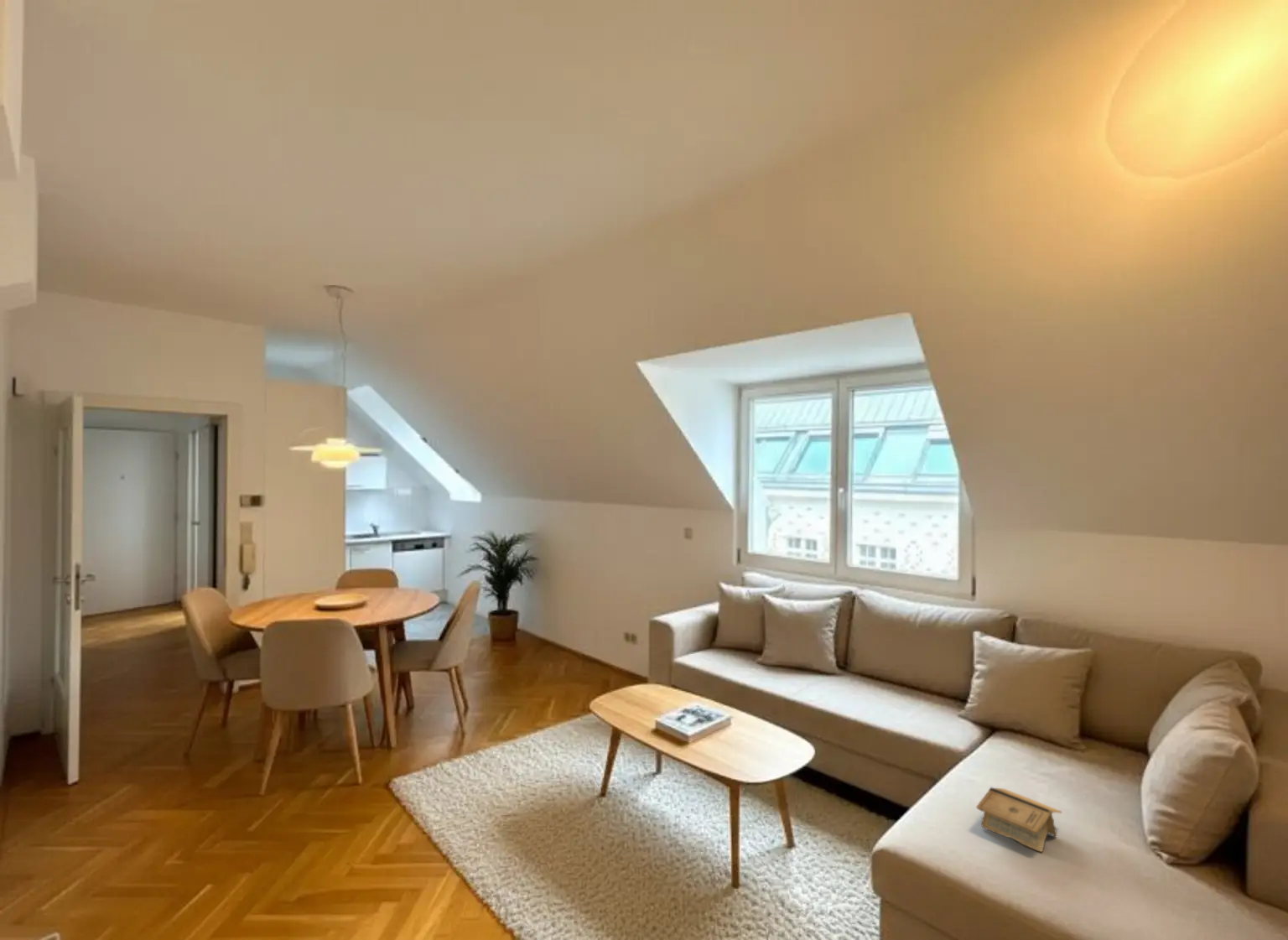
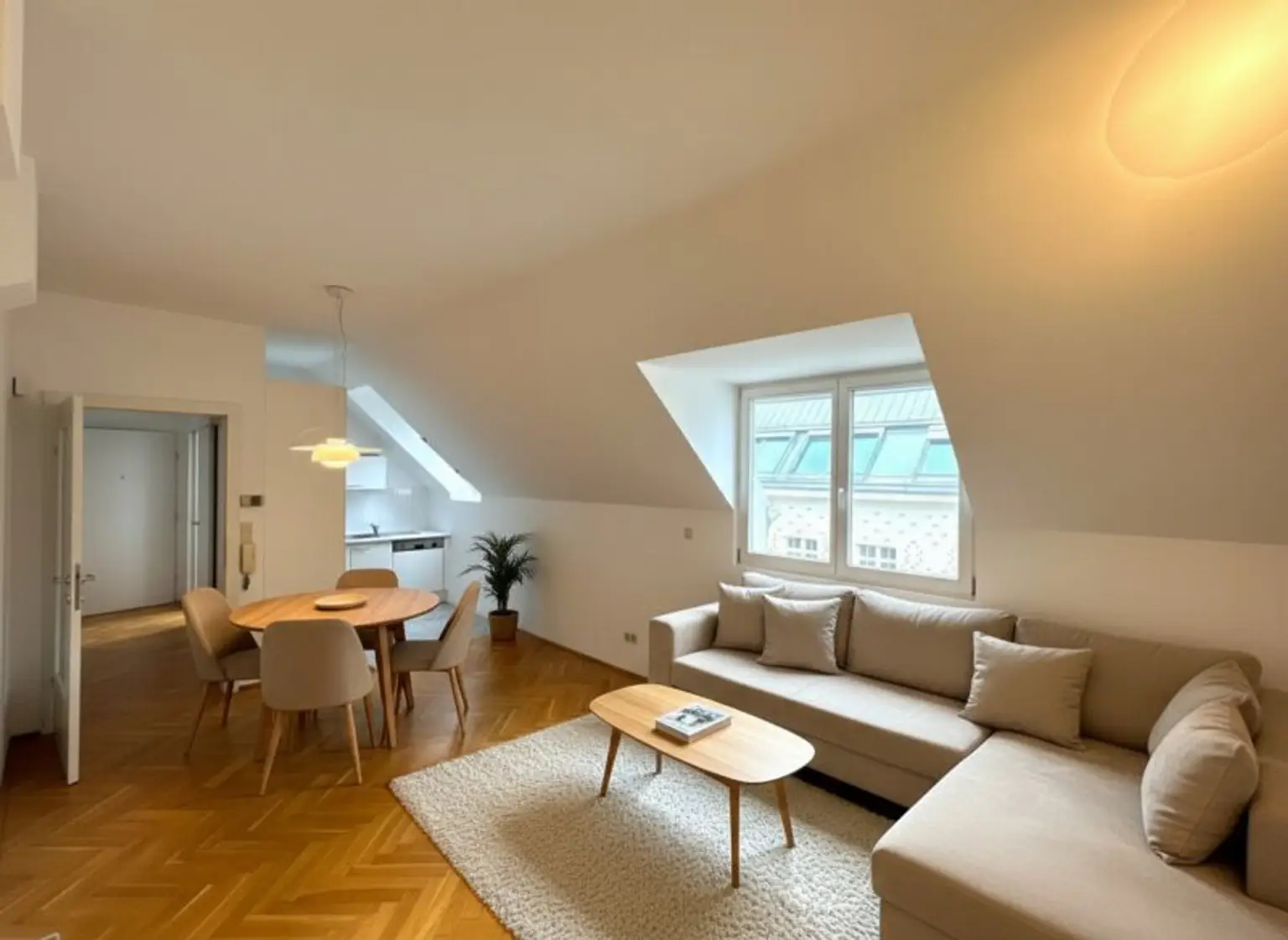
- book [975,786,1062,853]
